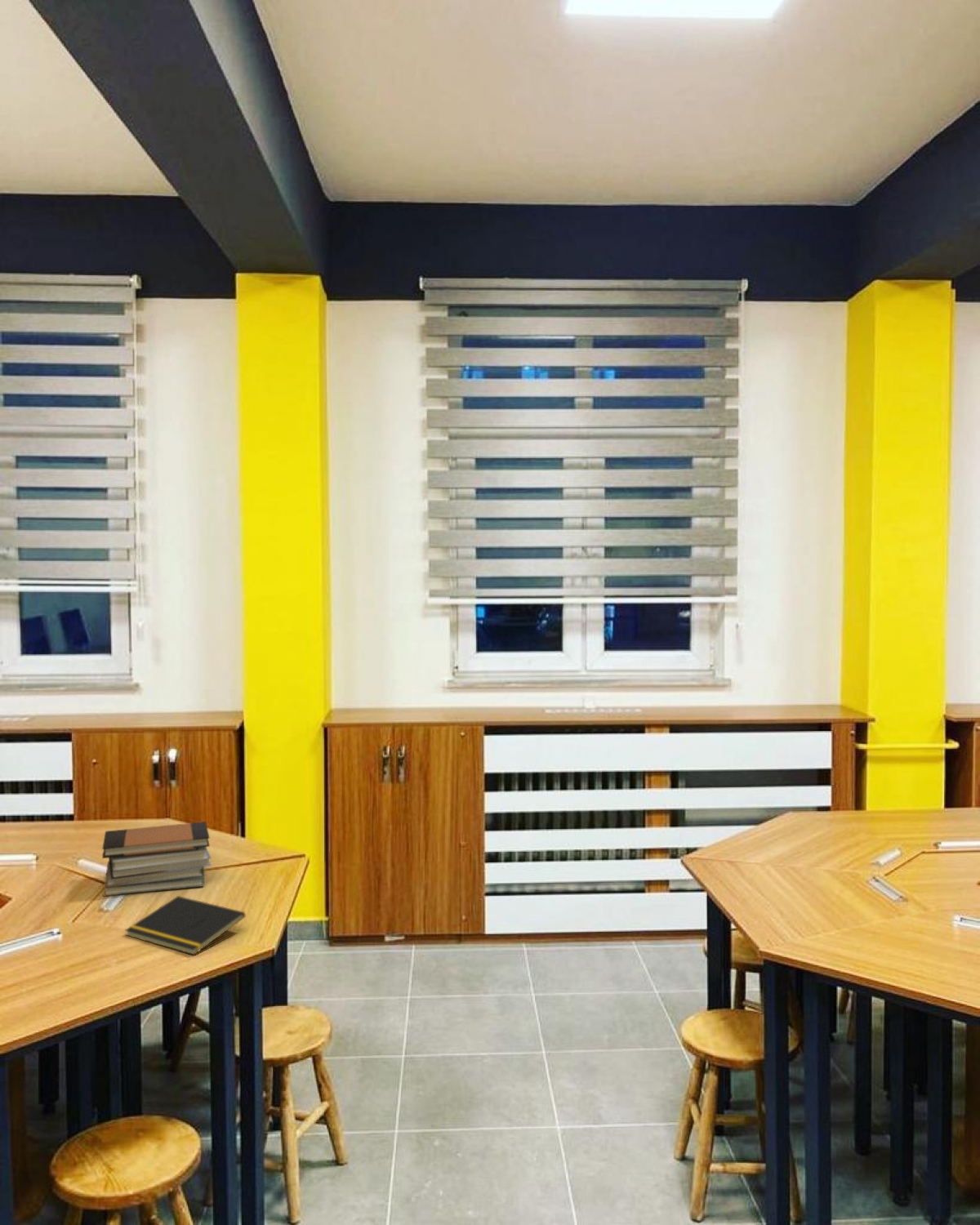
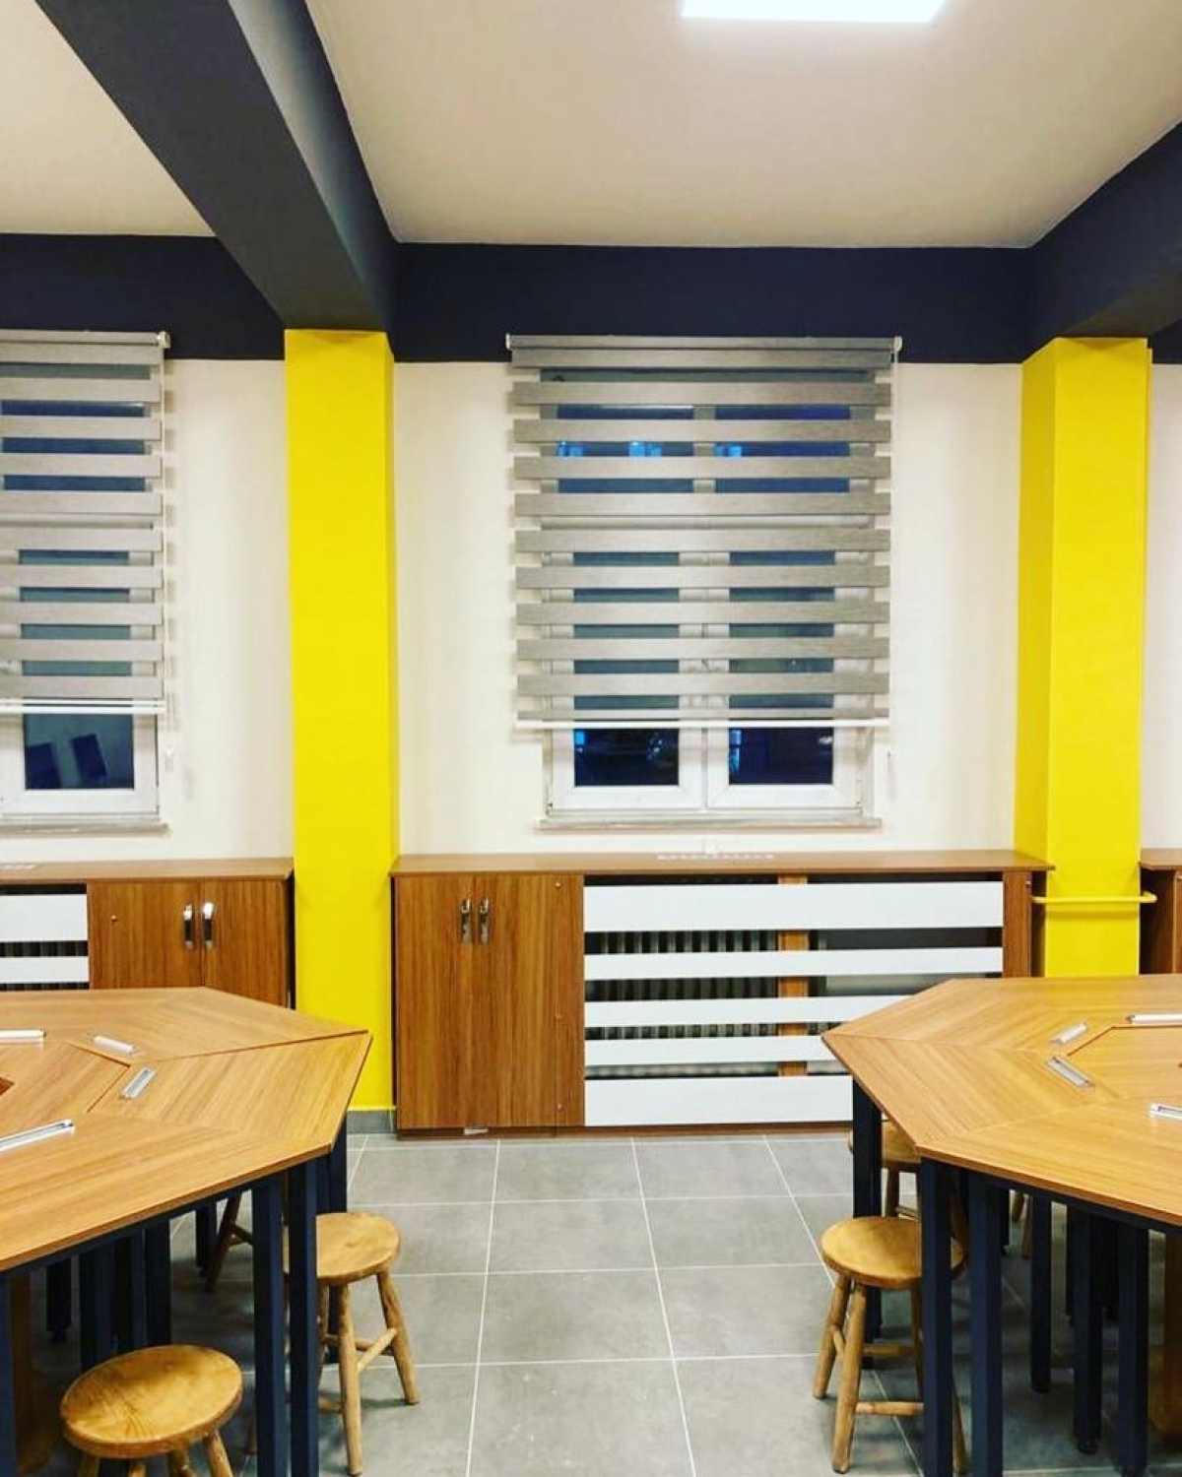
- notepad [124,895,246,956]
- book stack [101,821,212,898]
